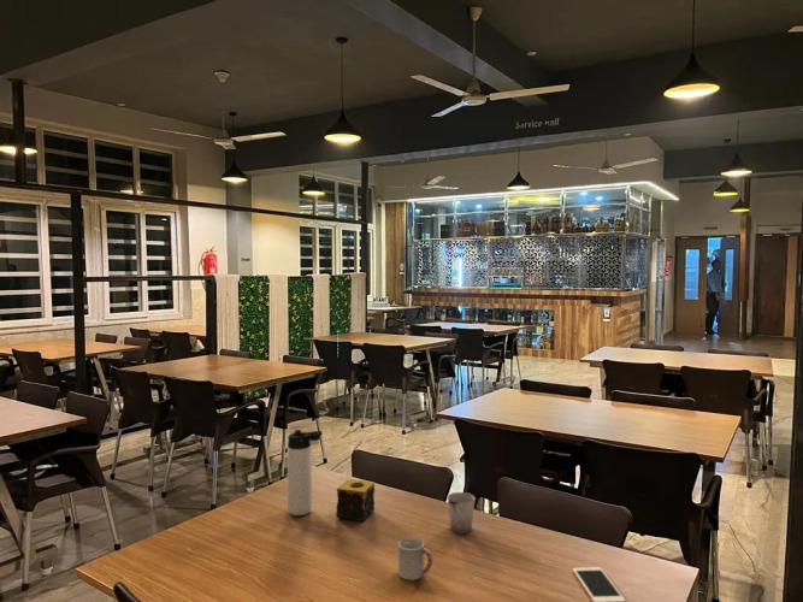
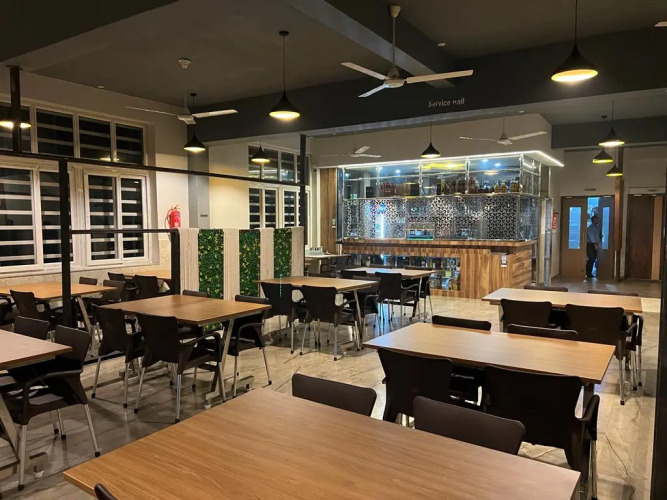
- candle [335,478,376,523]
- cup [397,537,433,582]
- cup [447,491,477,535]
- cell phone [572,566,627,602]
- thermos bottle [287,429,324,517]
